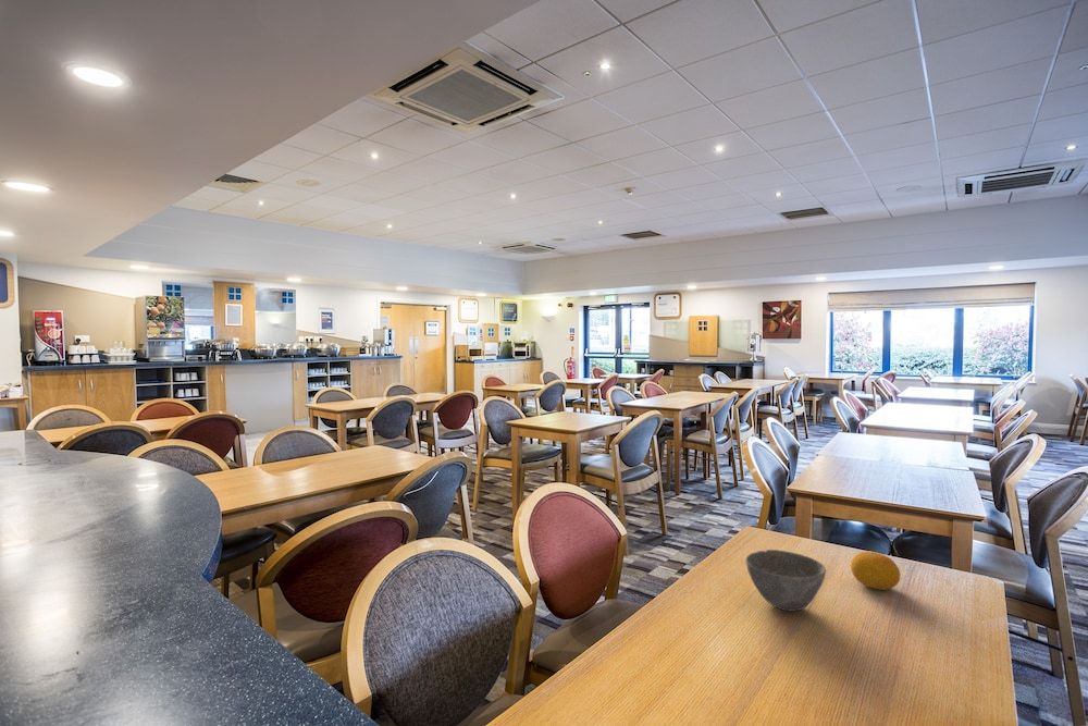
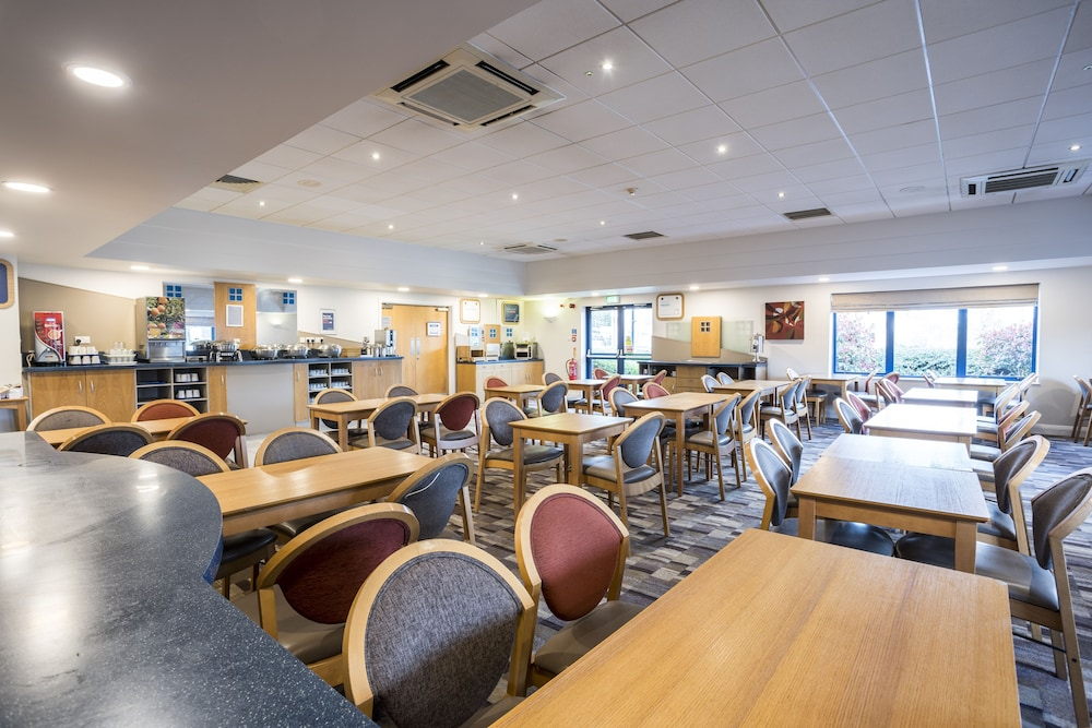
- bowl [745,549,827,613]
- fruit [850,550,901,591]
